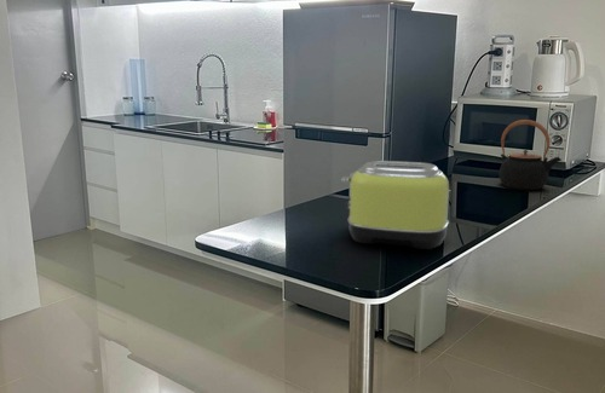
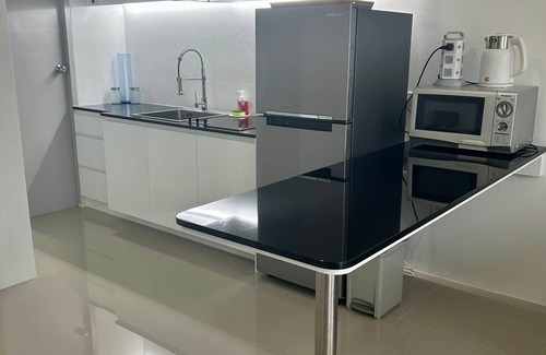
- toaster [340,160,450,250]
- teapot [499,119,563,191]
